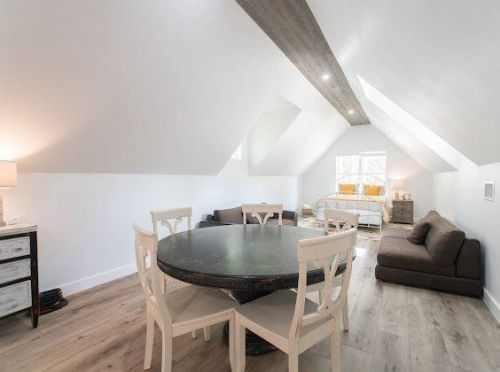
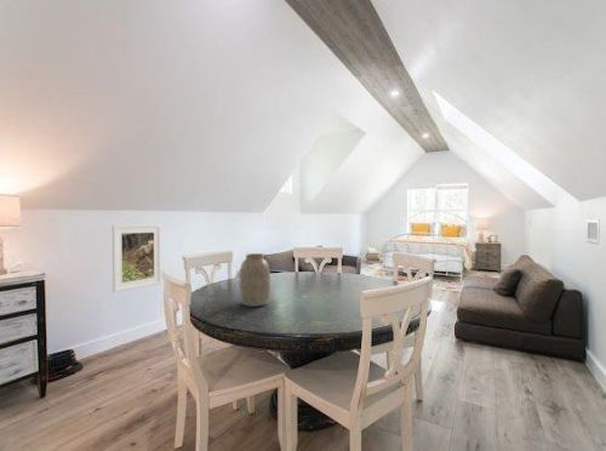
+ vase [238,252,271,308]
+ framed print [112,224,162,293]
